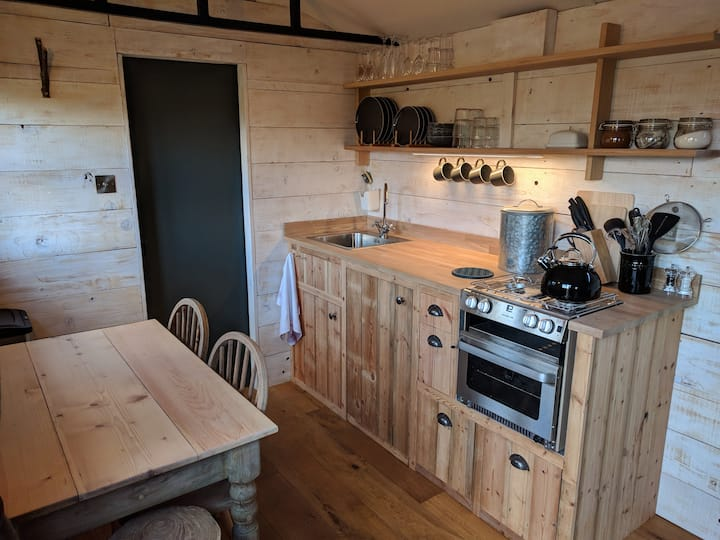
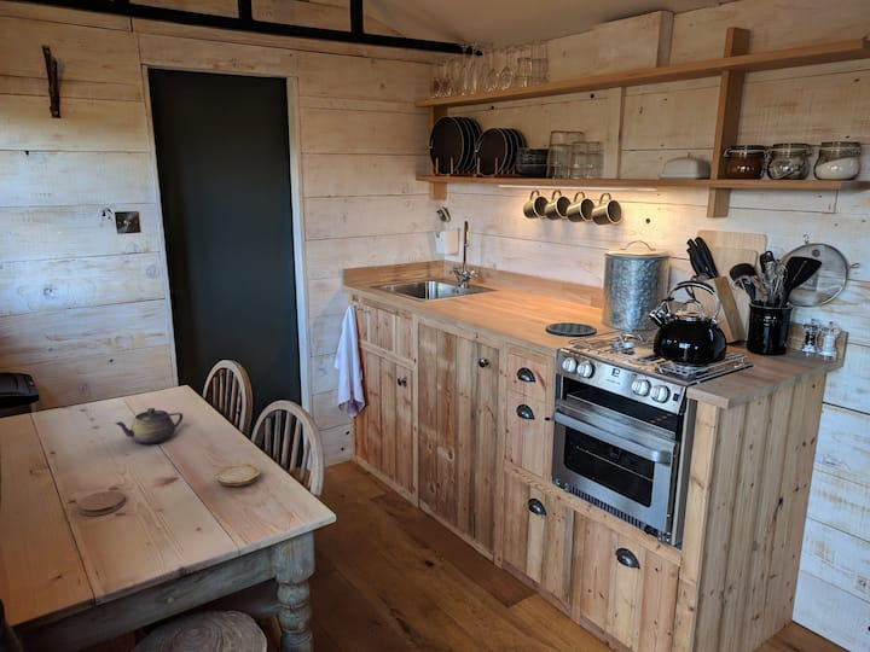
+ coaster [77,490,126,517]
+ teapot [114,407,184,446]
+ wood slice [215,464,261,487]
